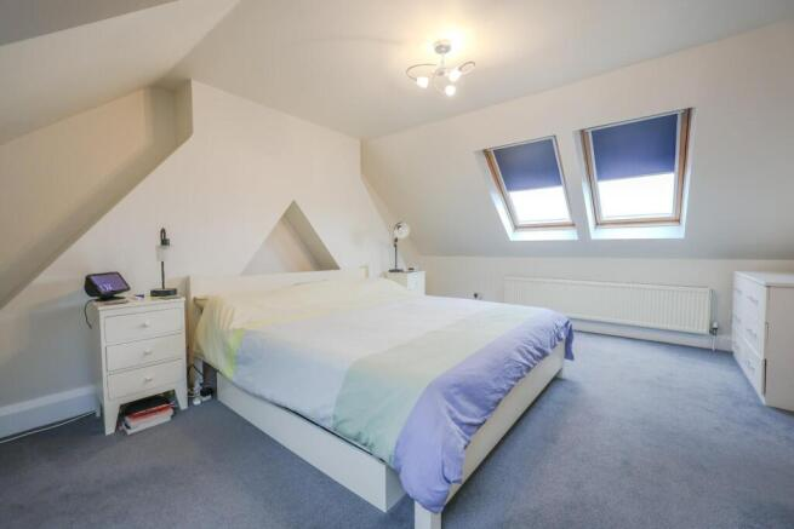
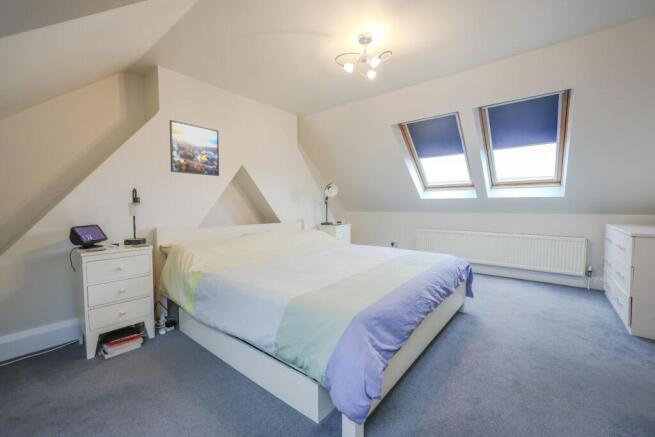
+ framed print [169,119,220,177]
